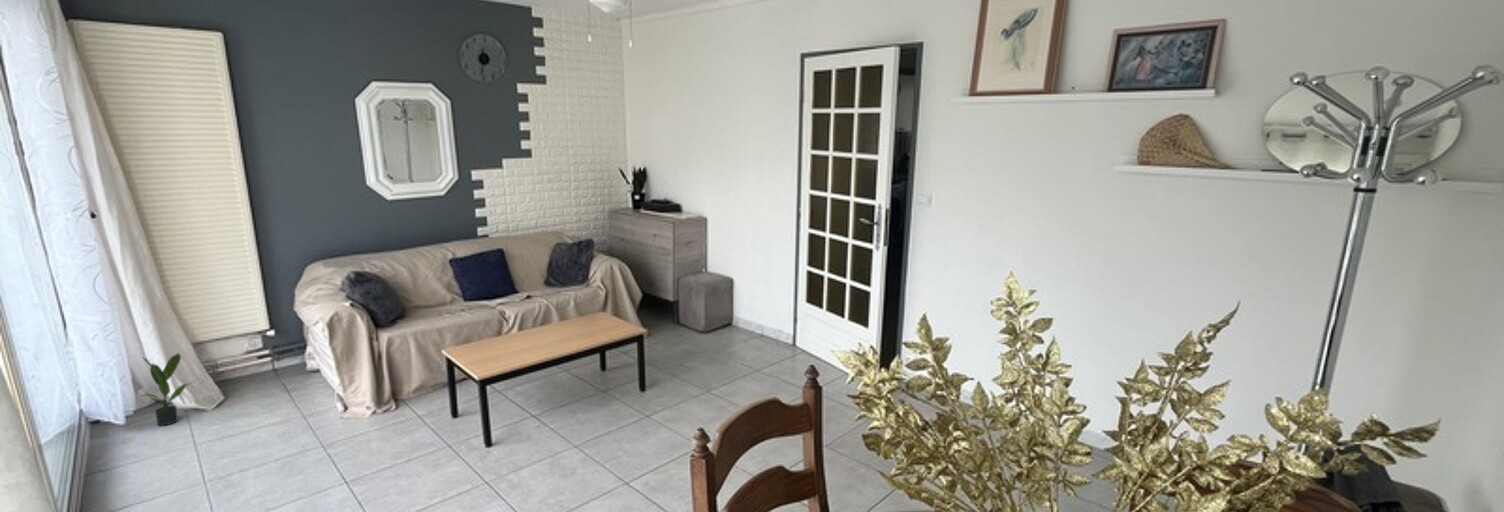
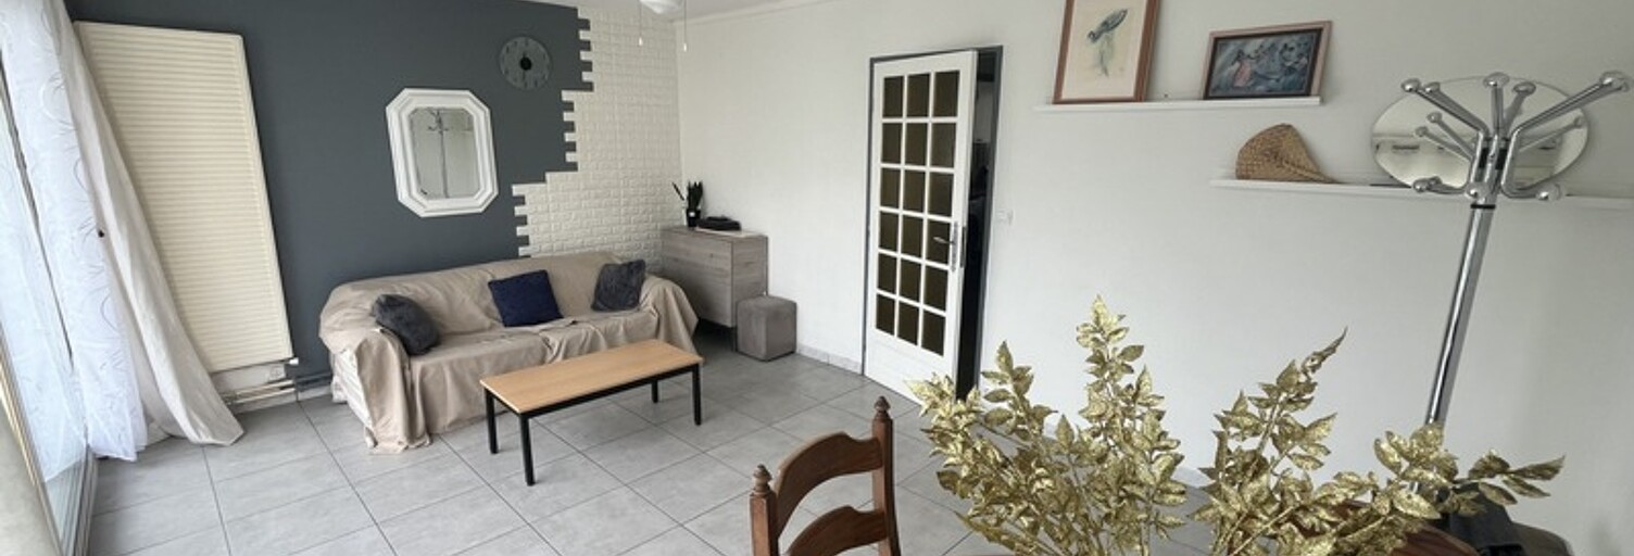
- potted plant [140,352,197,427]
